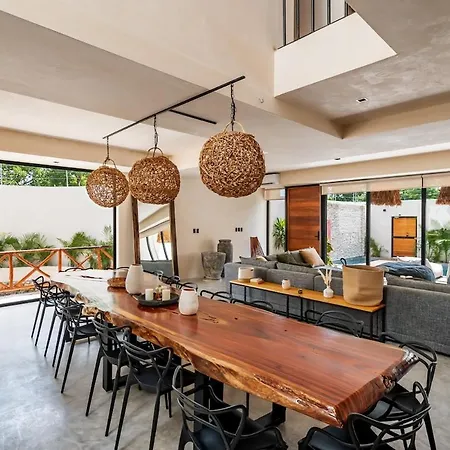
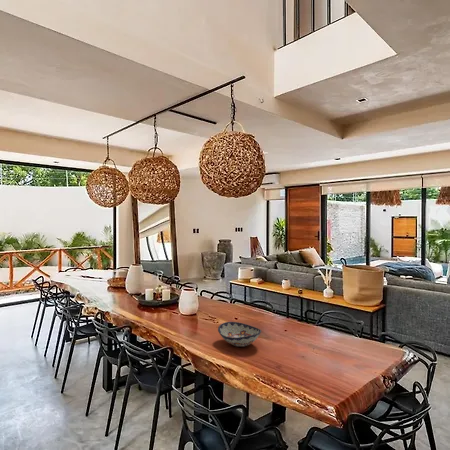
+ decorative bowl [217,321,262,348]
